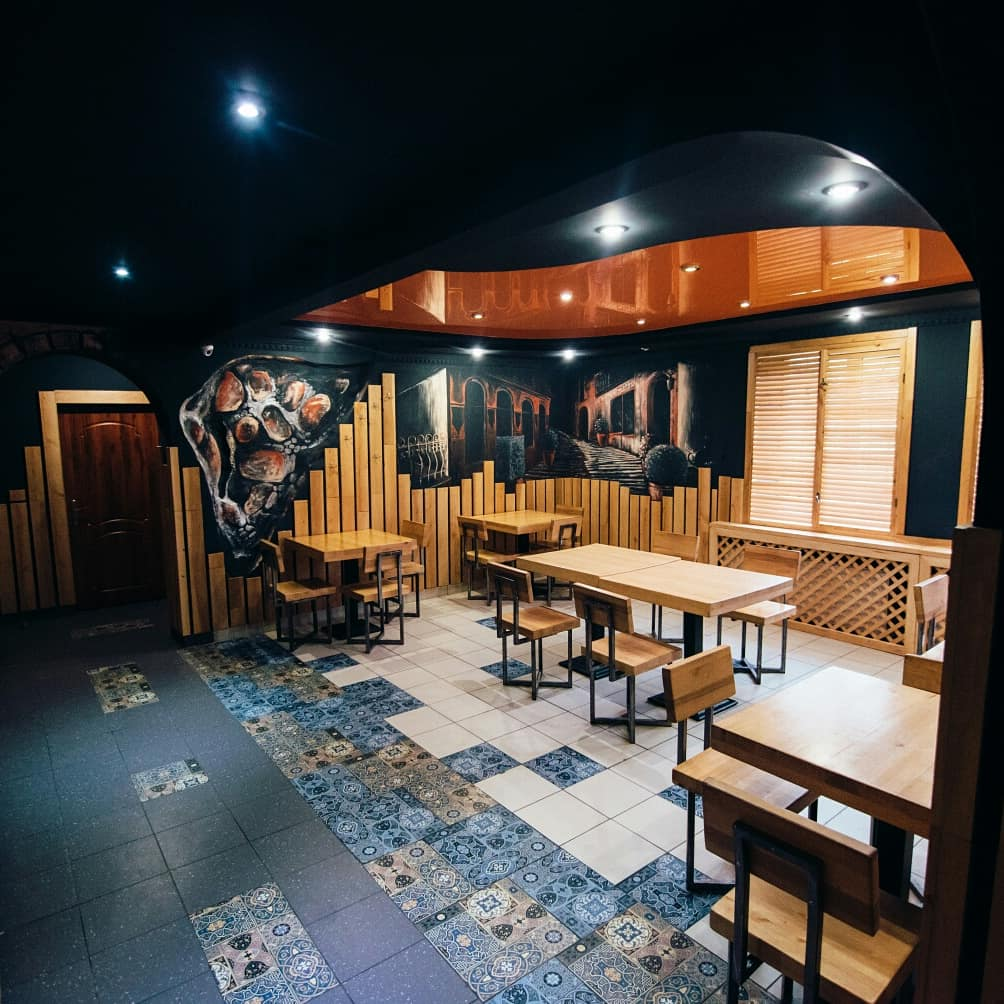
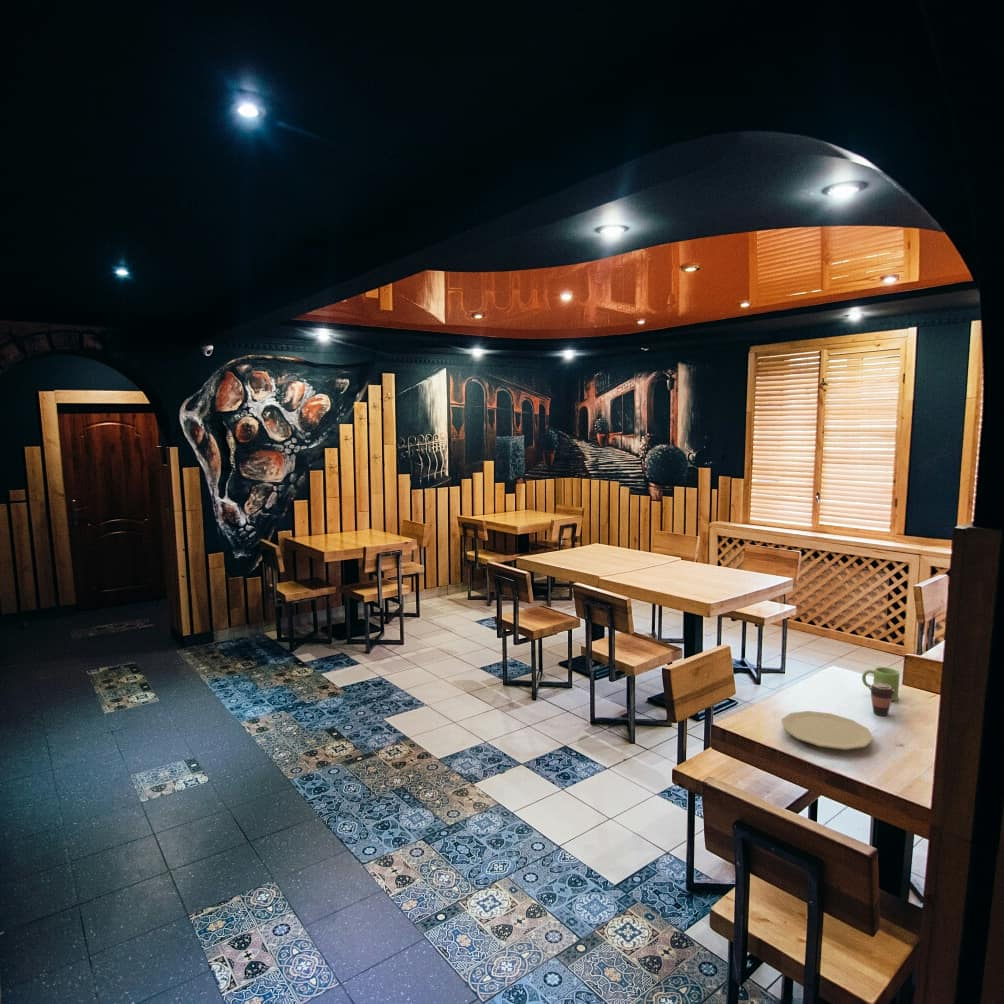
+ mug [861,666,901,702]
+ plate [780,710,874,751]
+ coffee cup [868,682,895,717]
